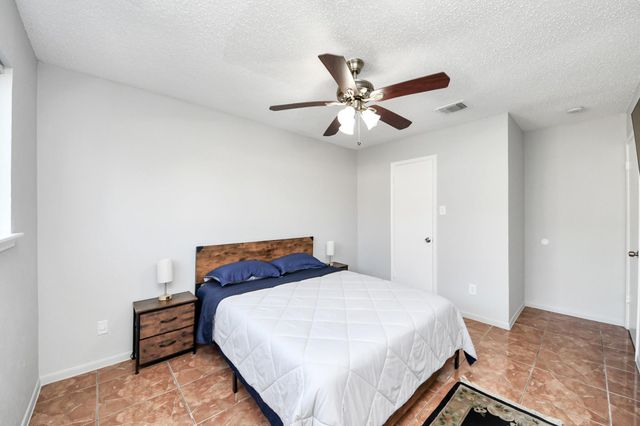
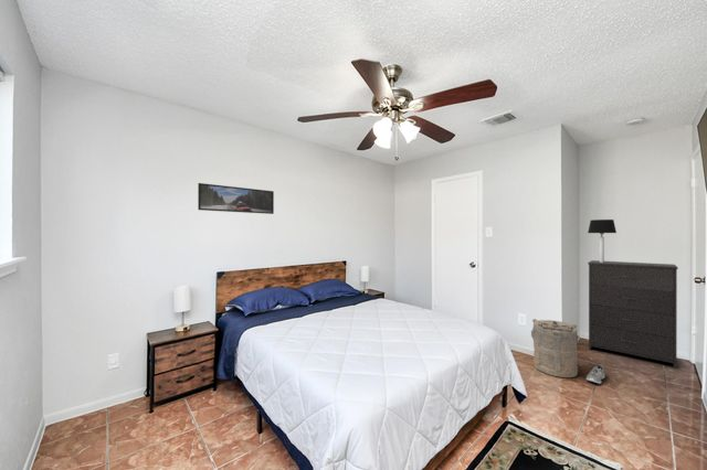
+ table lamp [587,218,618,263]
+ dresser [587,259,679,370]
+ sneaker [585,364,605,385]
+ laundry hamper [530,318,581,378]
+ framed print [197,182,275,215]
